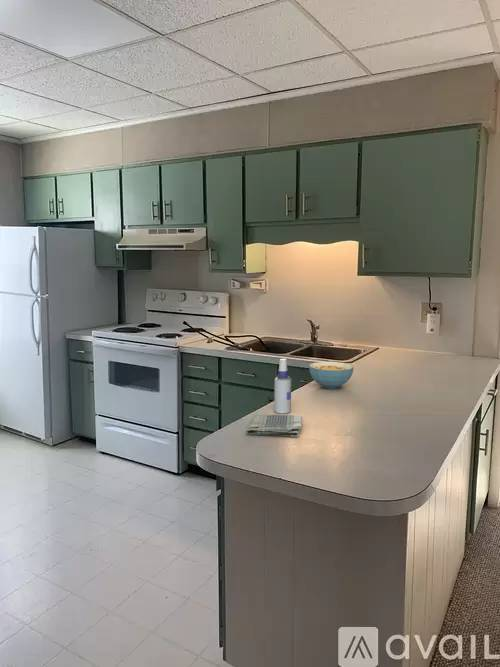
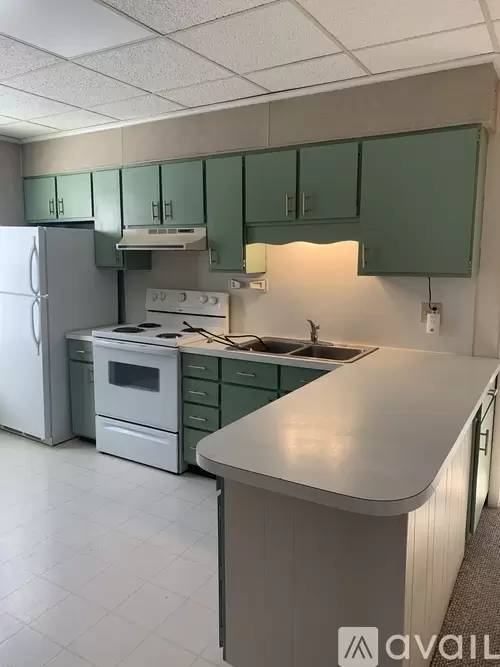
- dish towel [245,414,303,438]
- cereal bowl [308,361,355,390]
- spray bottle [273,358,292,414]
